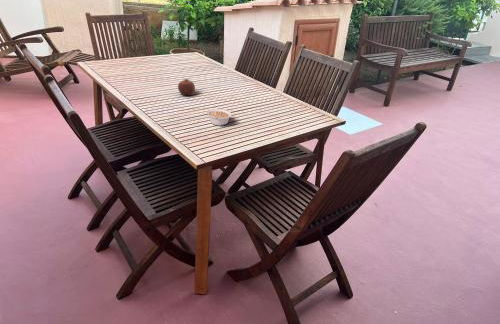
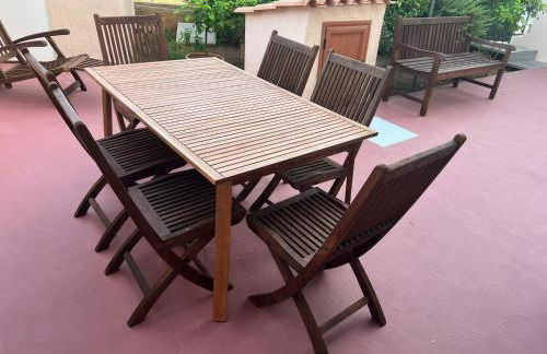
- fruit [177,78,196,96]
- legume [206,108,233,127]
